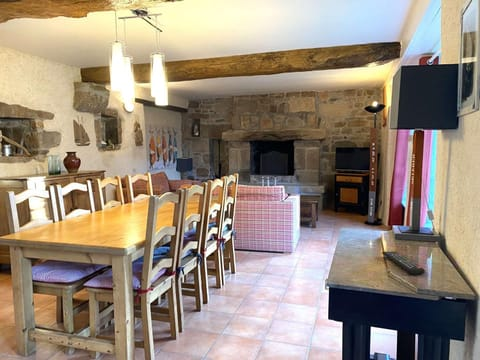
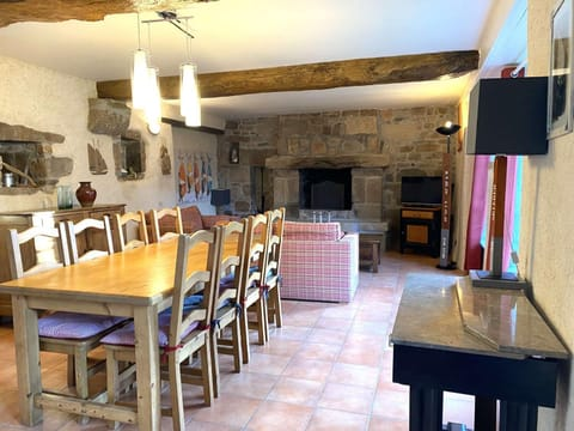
- remote control [381,250,426,276]
